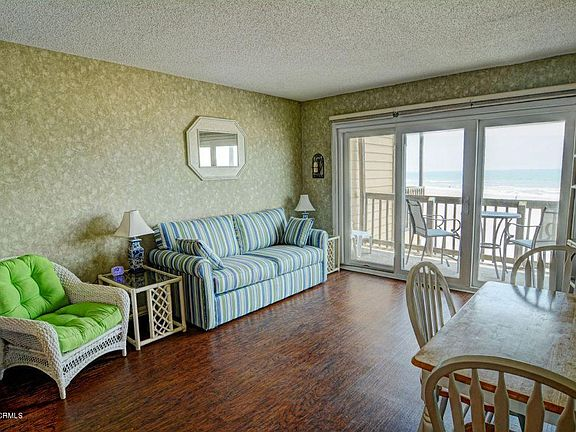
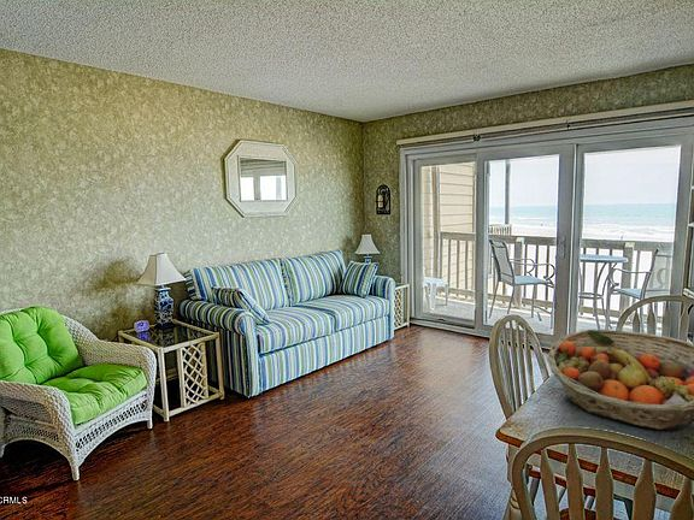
+ fruit basket [546,329,694,431]
